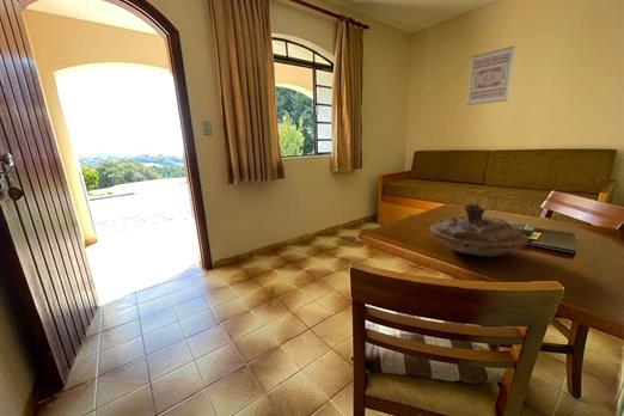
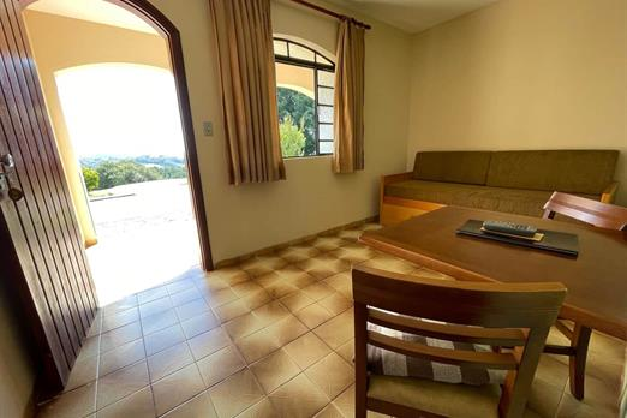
- decorative bowl [428,202,530,257]
- wall art [465,45,516,106]
